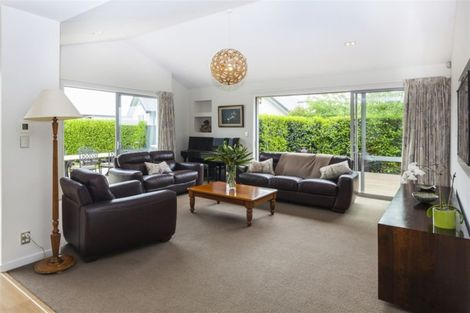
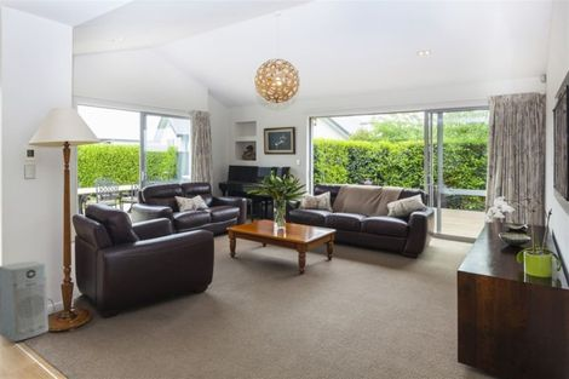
+ air purifier [0,260,50,343]
